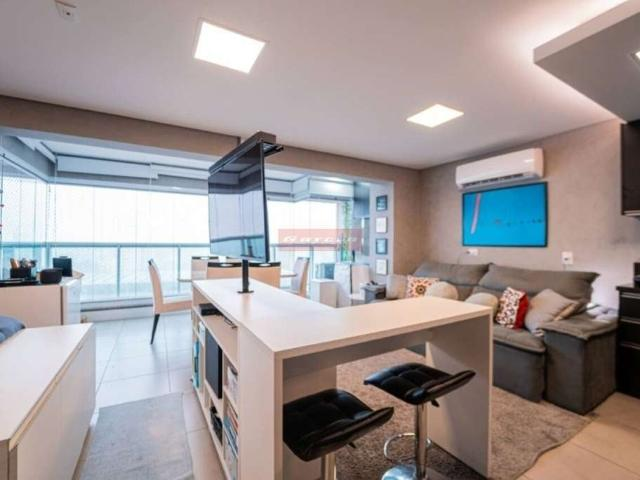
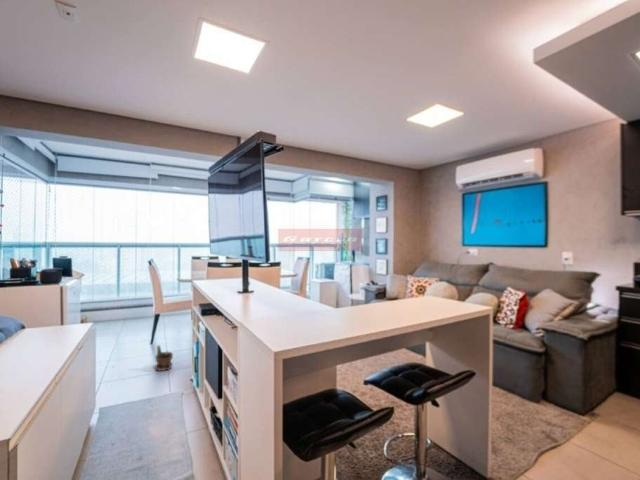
+ potted plant [154,344,174,372]
